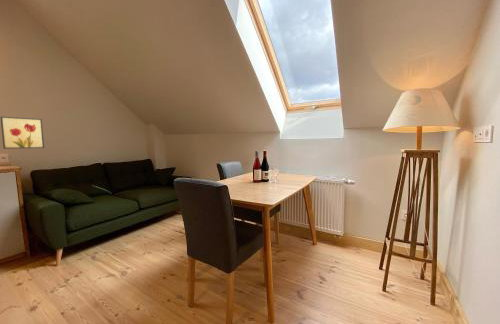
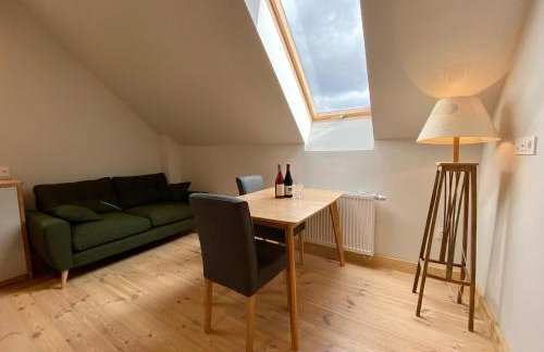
- wall art [0,116,45,150]
